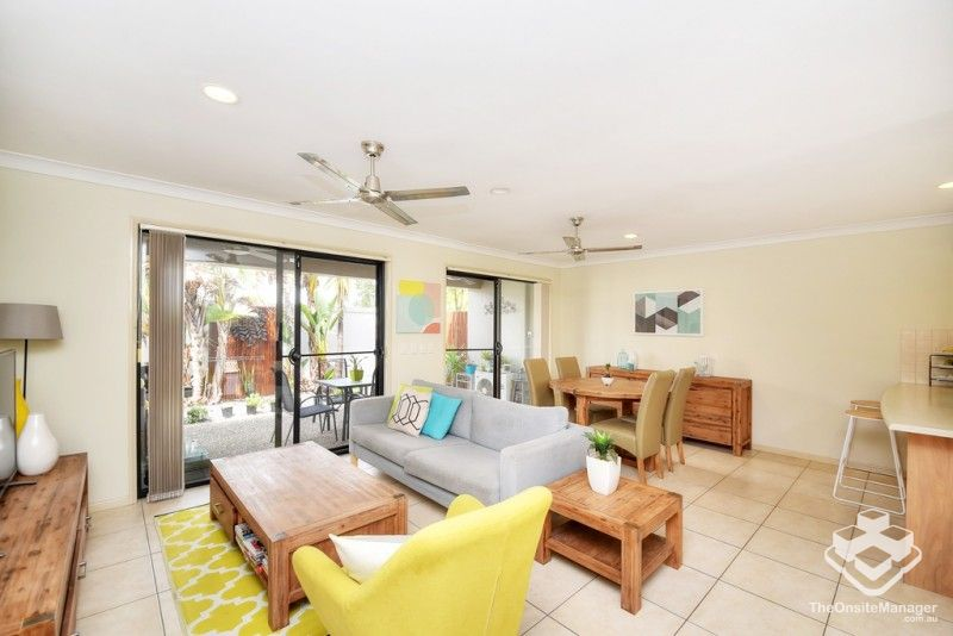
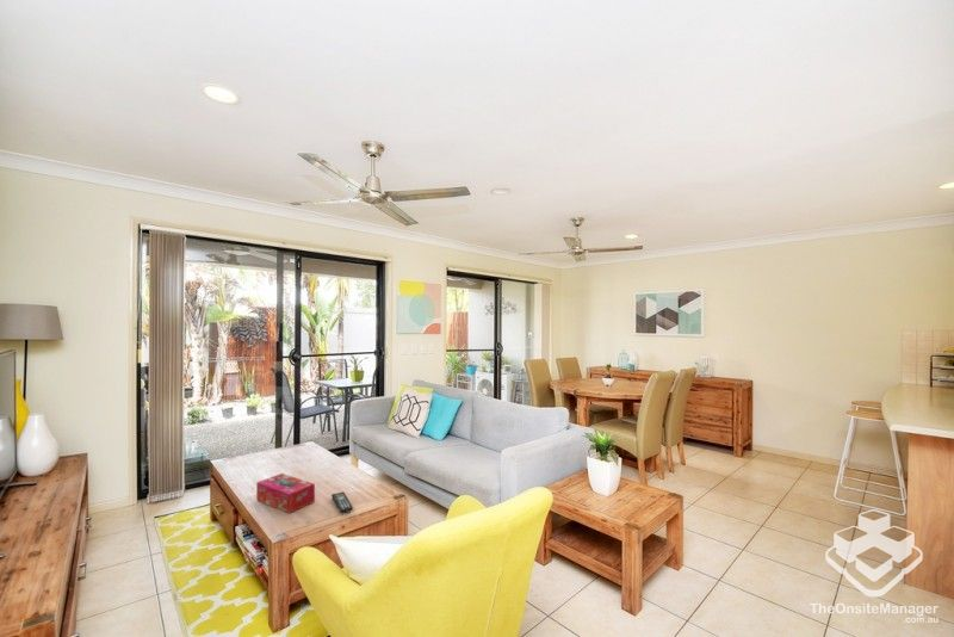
+ tissue box [255,472,316,514]
+ remote control [330,490,354,514]
